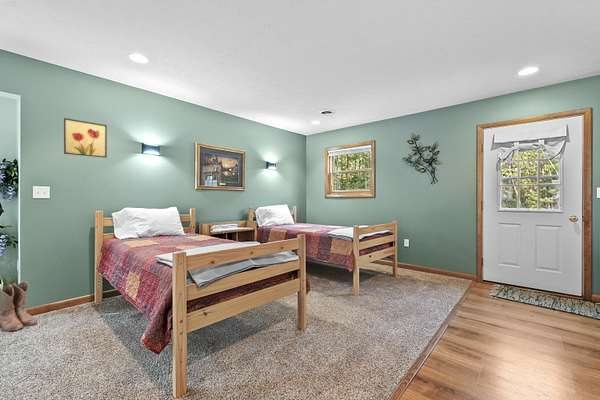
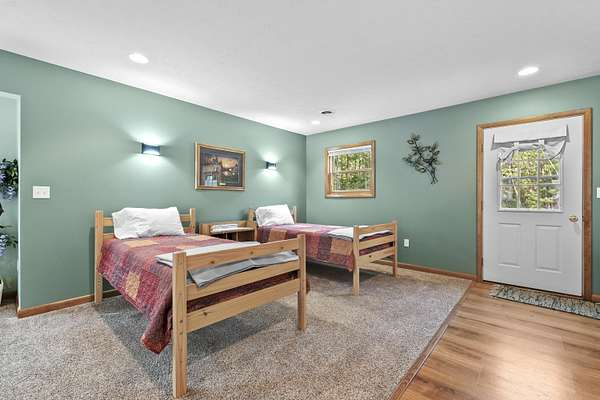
- wall art [63,117,108,159]
- boots [0,281,38,332]
